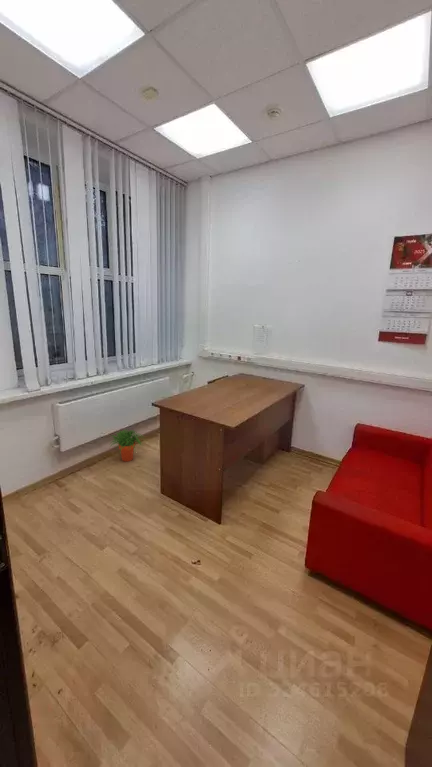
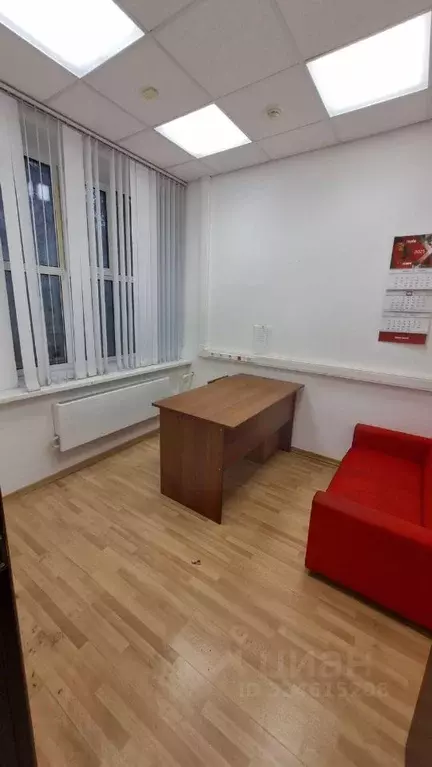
- potted plant [108,429,146,462]
